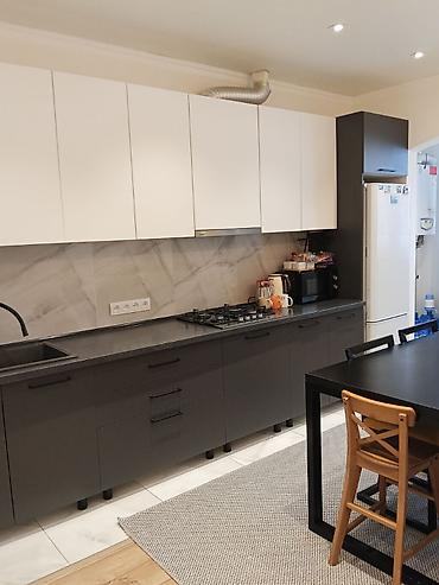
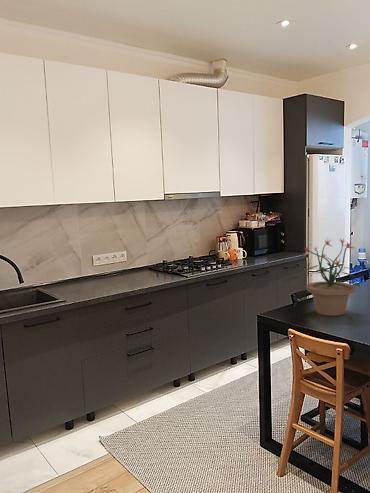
+ potted plant [298,238,361,317]
